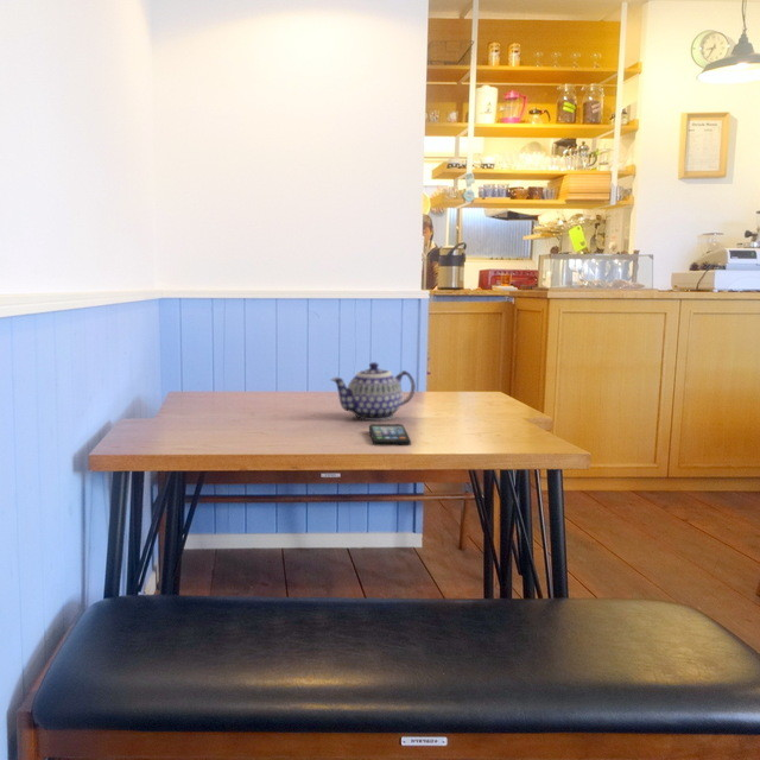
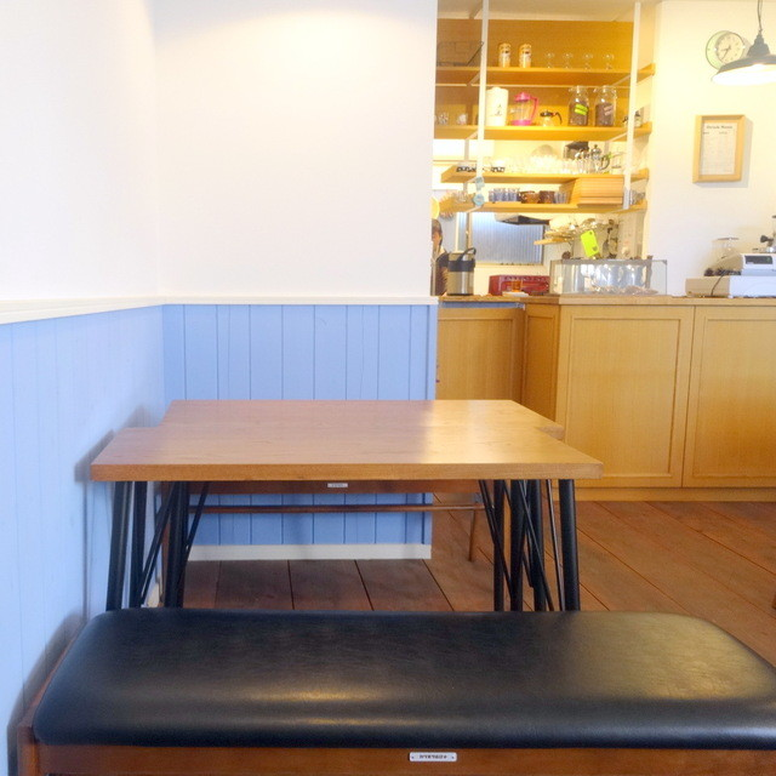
- smartphone [368,423,412,446]
- teapot [330,361,417,422]
